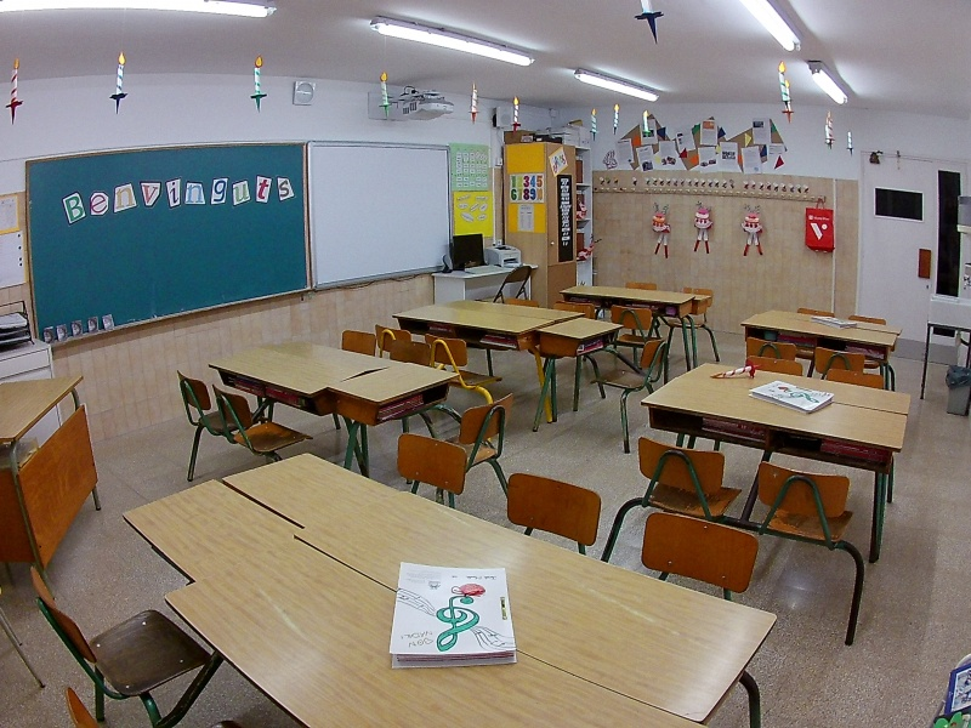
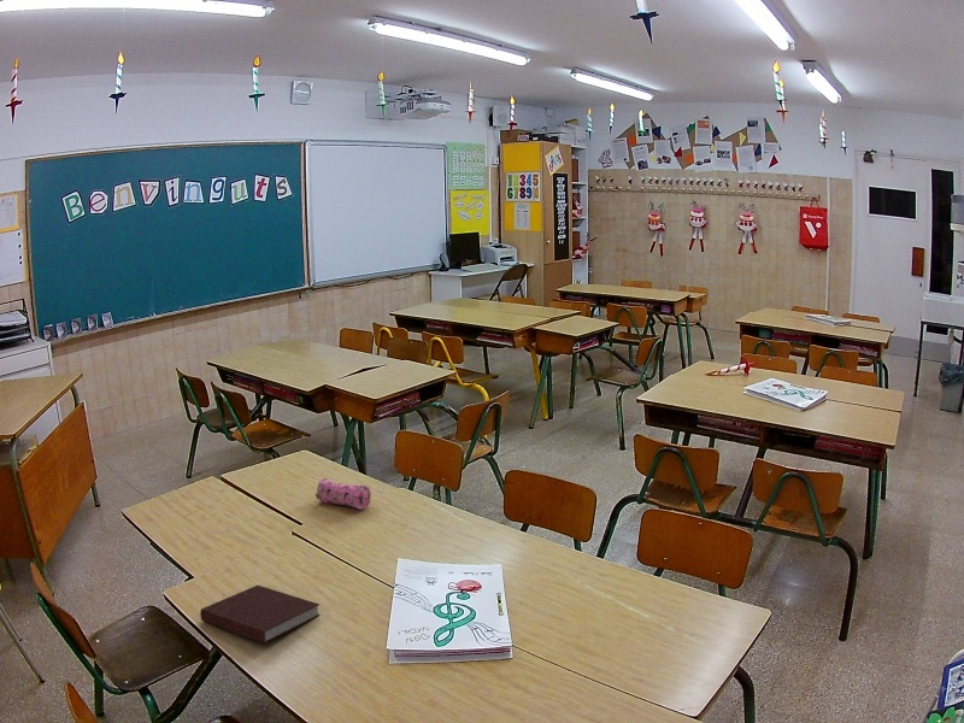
+ notebook [199,584,322,645]
+ pencil case [315,477,372,511]
